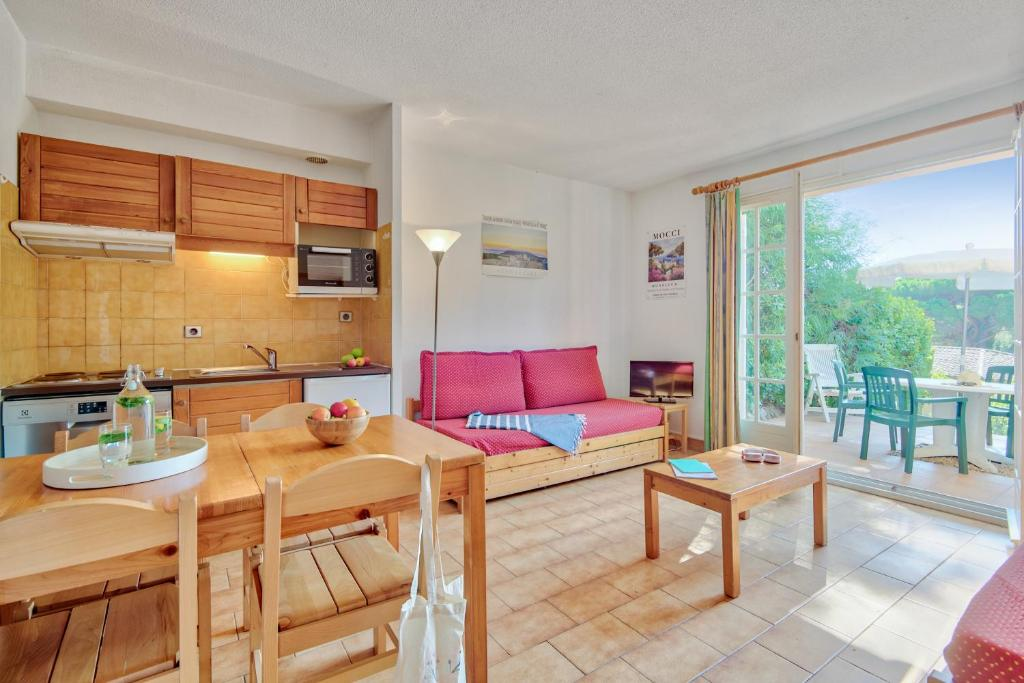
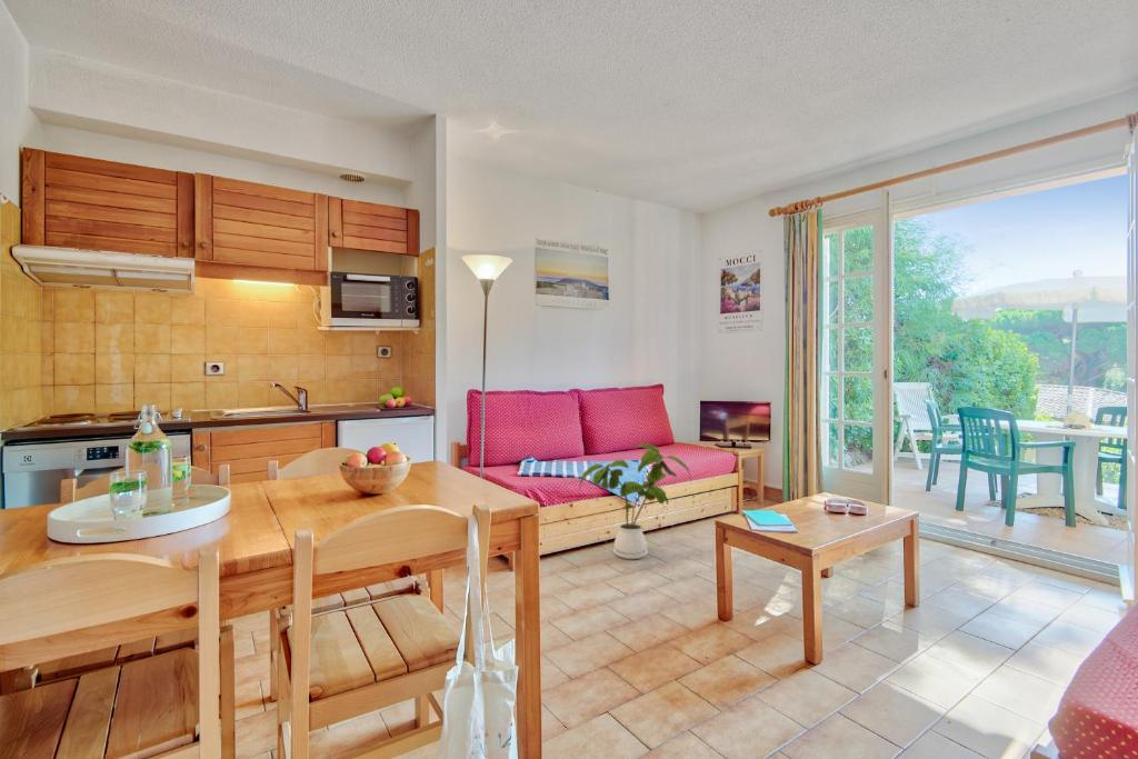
+ house plant [579,442,692,560]
